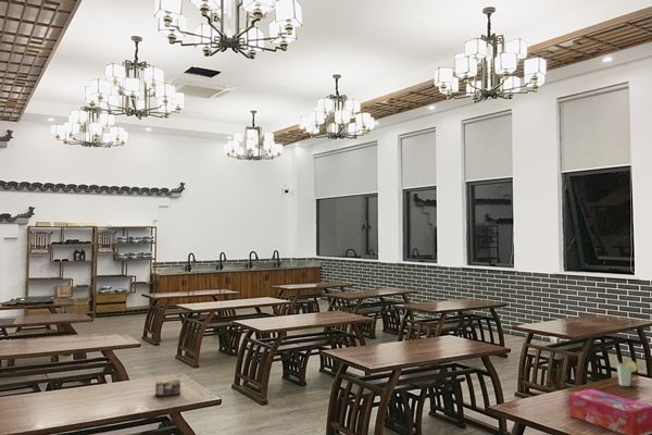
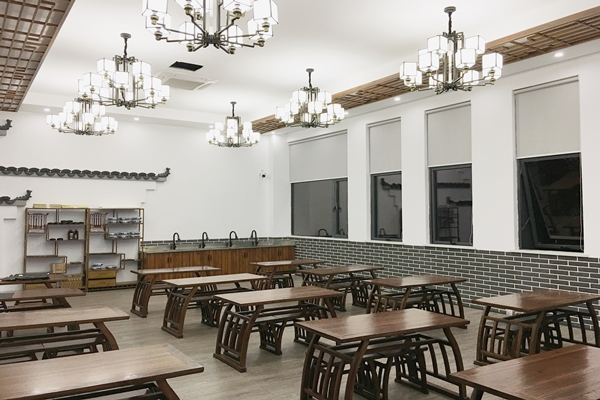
- tea box [154,378,181,398]
- tissue box [568,388,652,435]
- cup [614,356,639,387]
